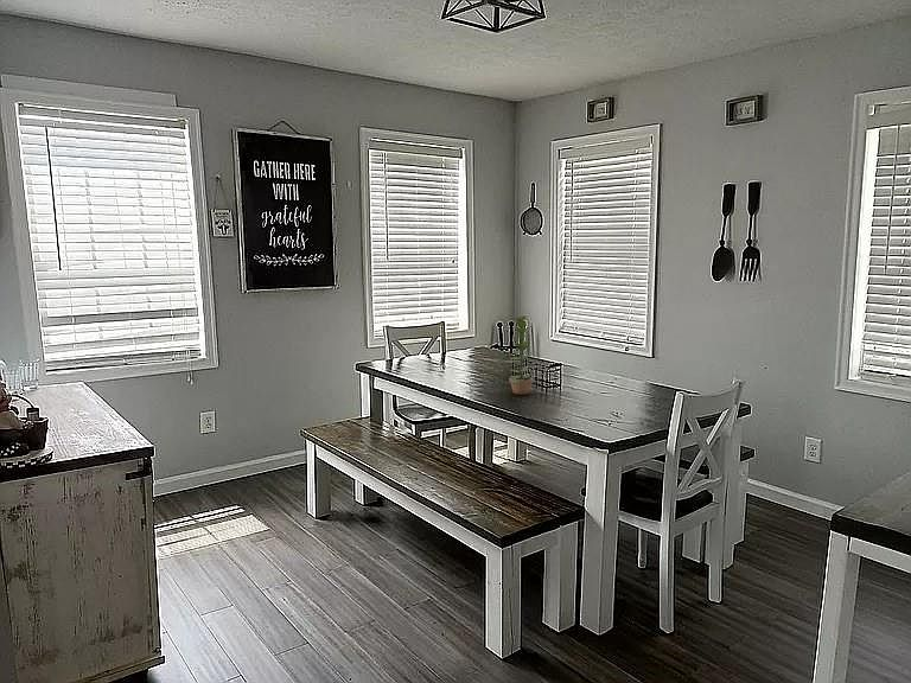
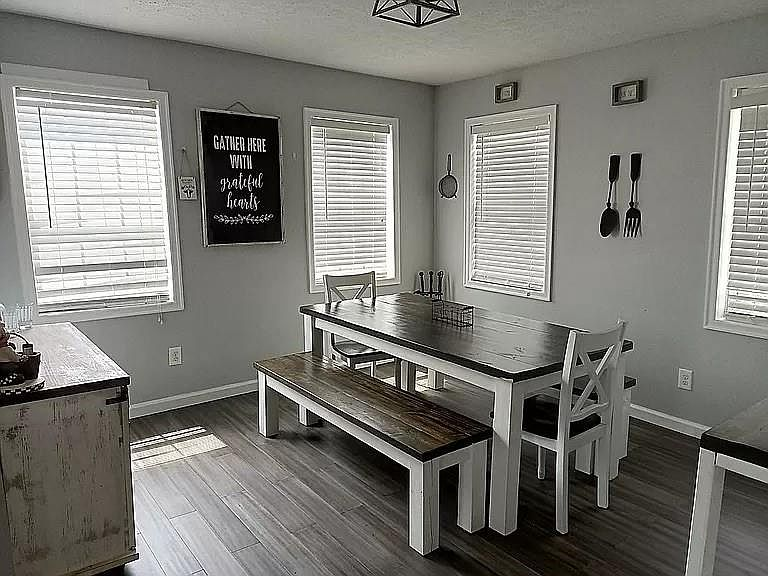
- plant [505,315,535,395]
